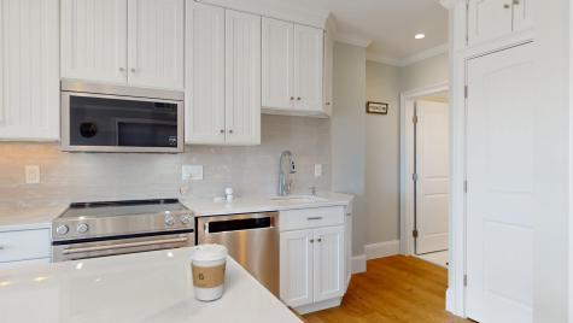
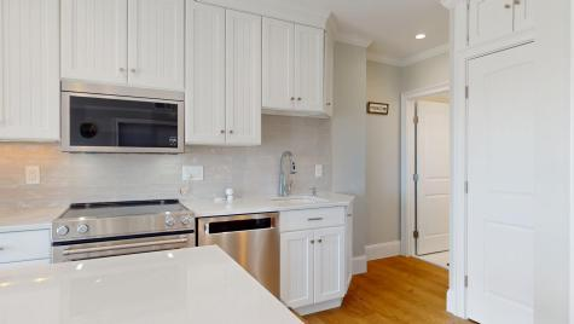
- coffee cup [189,243,229,303]
